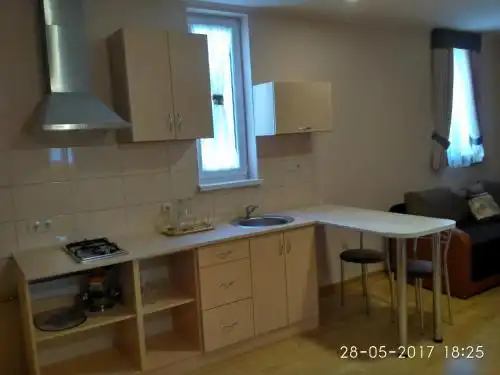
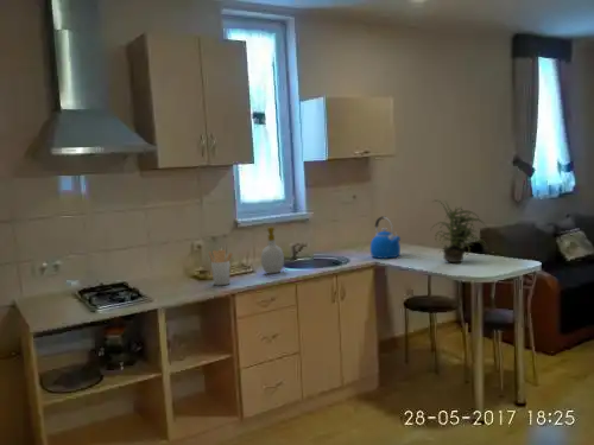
+ utensil holder [208,248,234,286]
+ potted plant [430,199,488,263]
+ soap bottle [260,225,285,275]
+ kettle [369,215,402,260]
